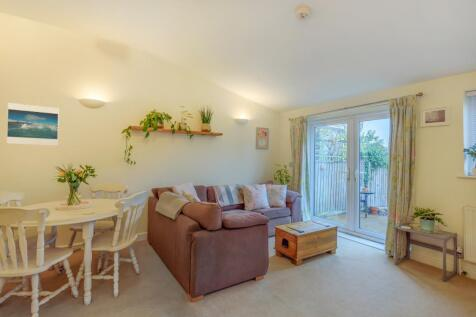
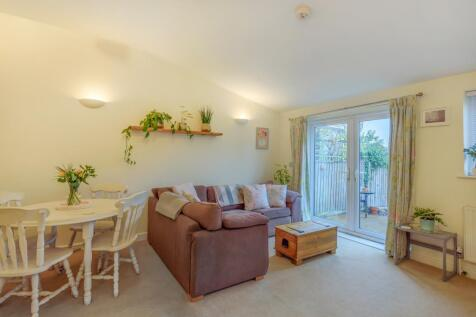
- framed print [6,102,60,147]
